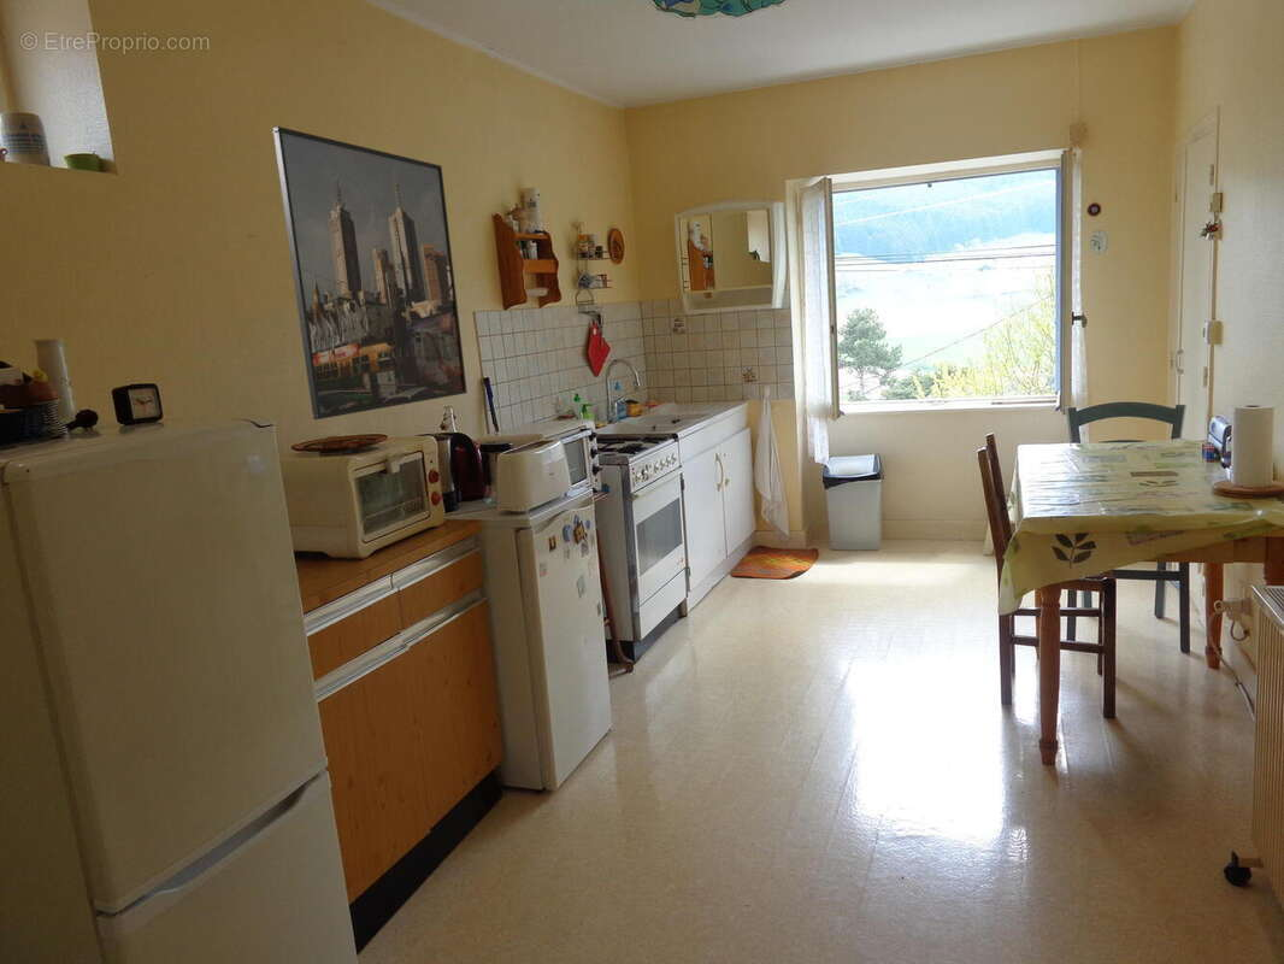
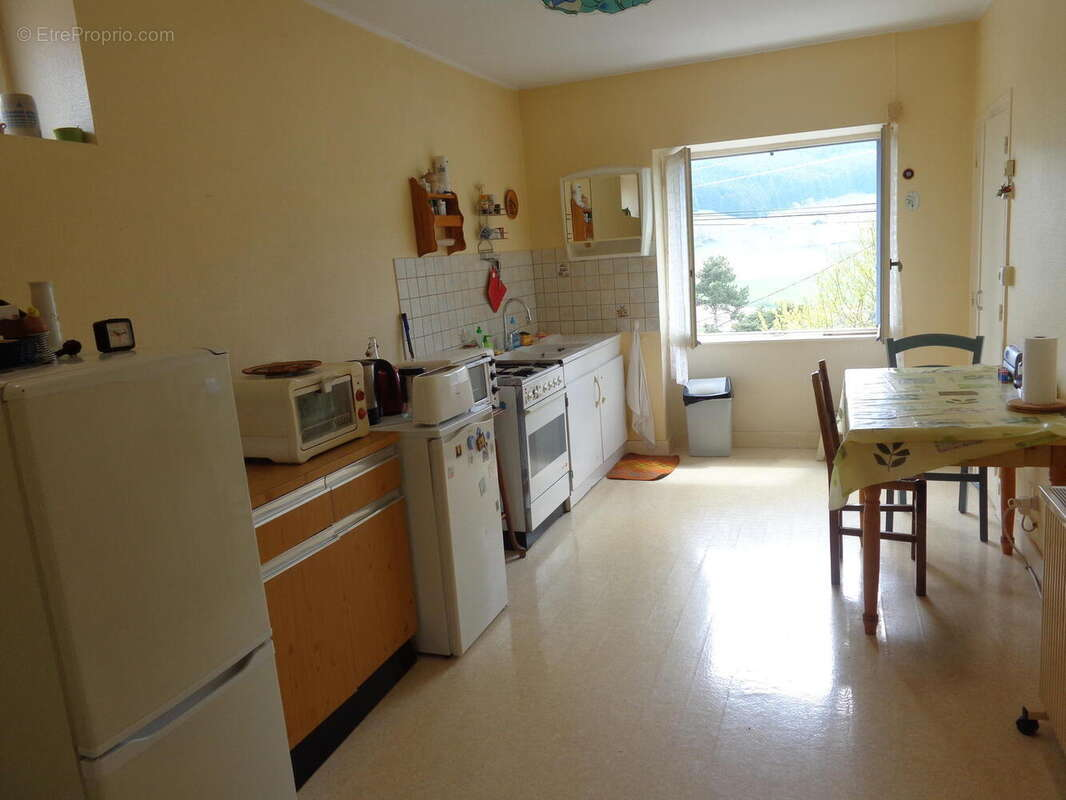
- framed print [271,125,469,421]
